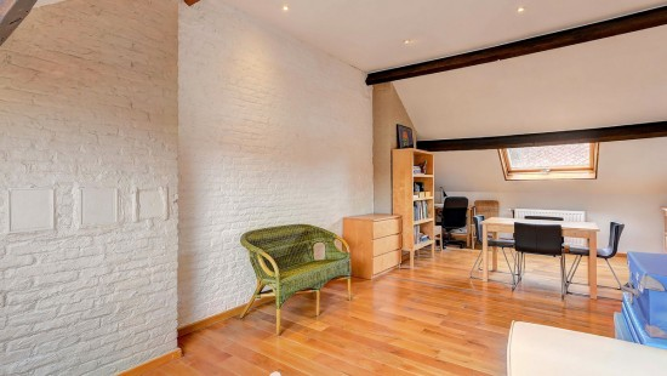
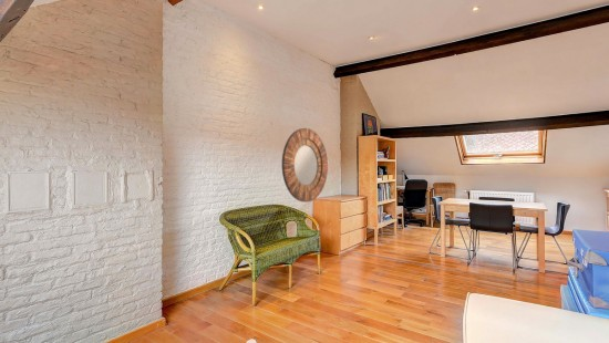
+ home mirror [281,127,329,204]
